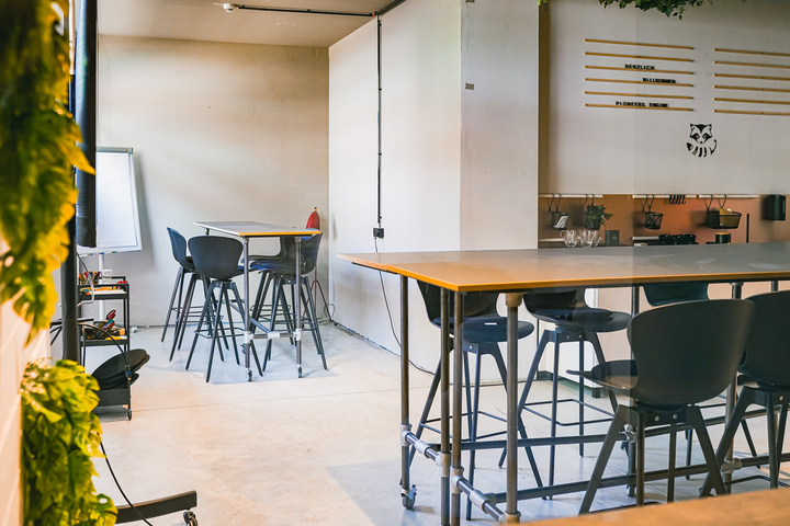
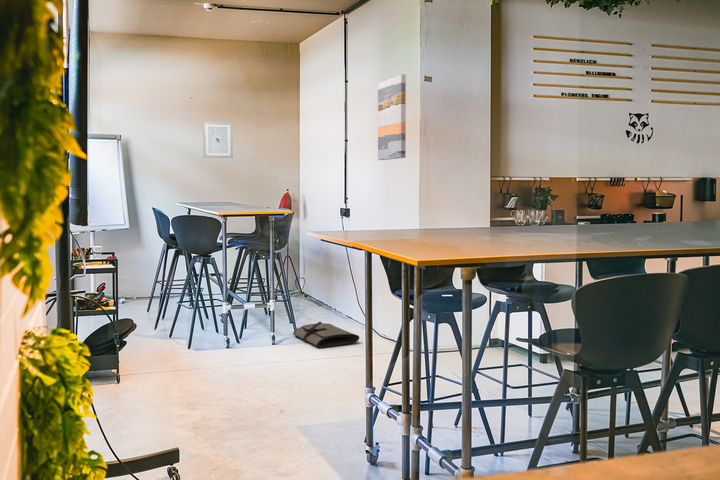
+ wall art [202,121,234,159]
+ wall art [377,73,407,161]
+ tool roll [292,321,360,349]
